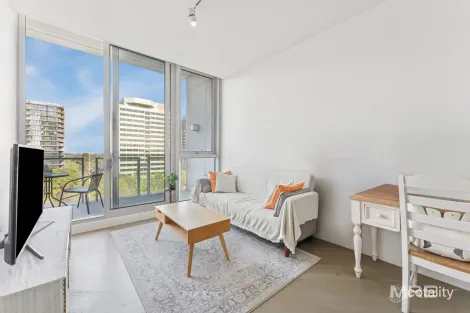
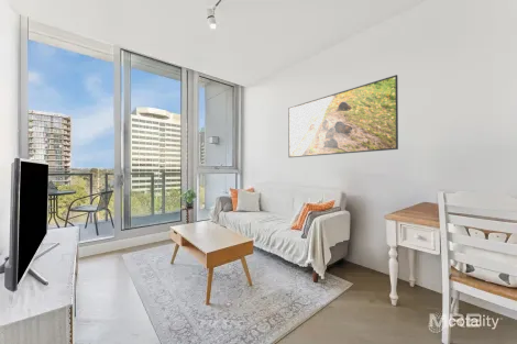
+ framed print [287,74,399,158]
